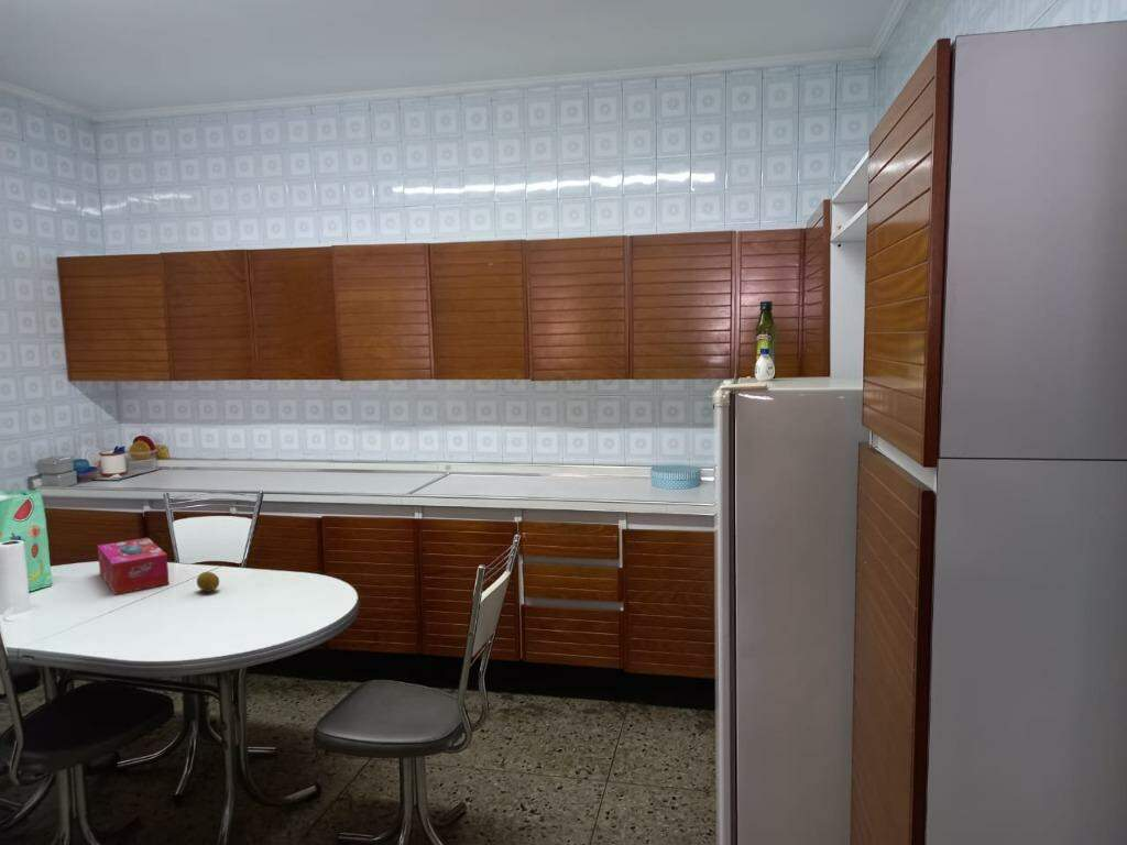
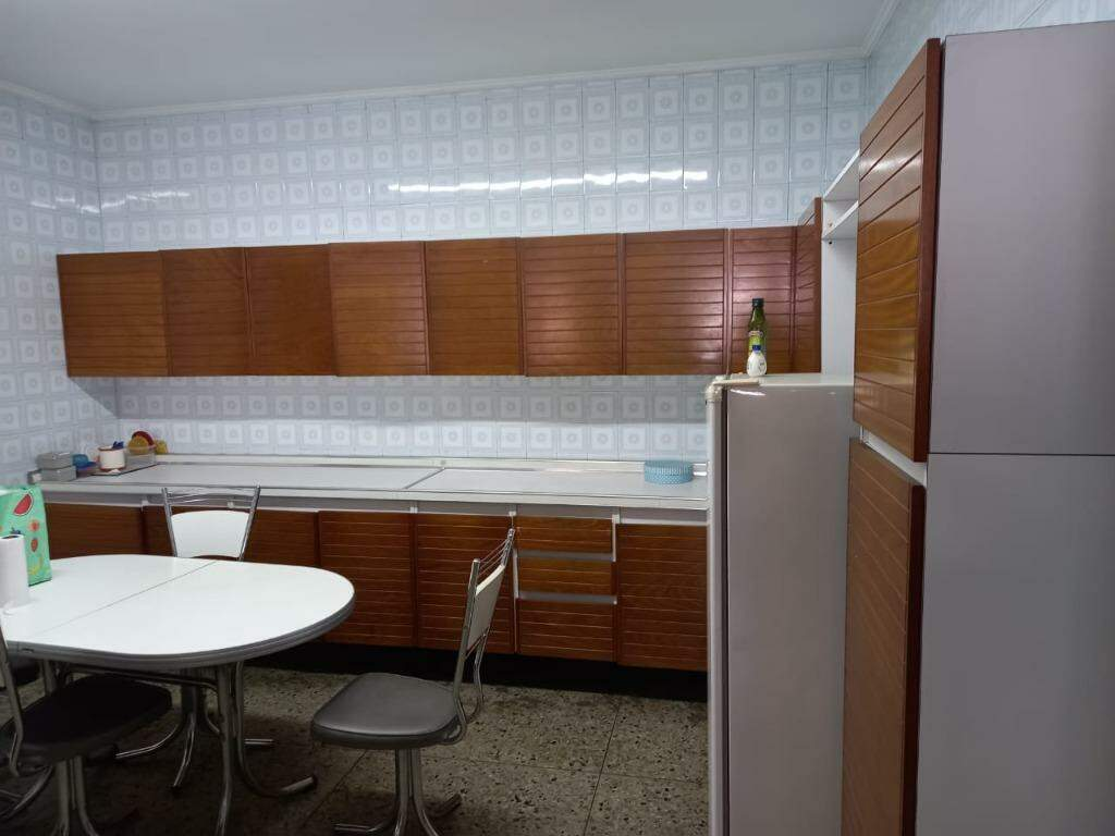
- tissue box [97,537,171,595]
- fruit [196,571,220,593]
